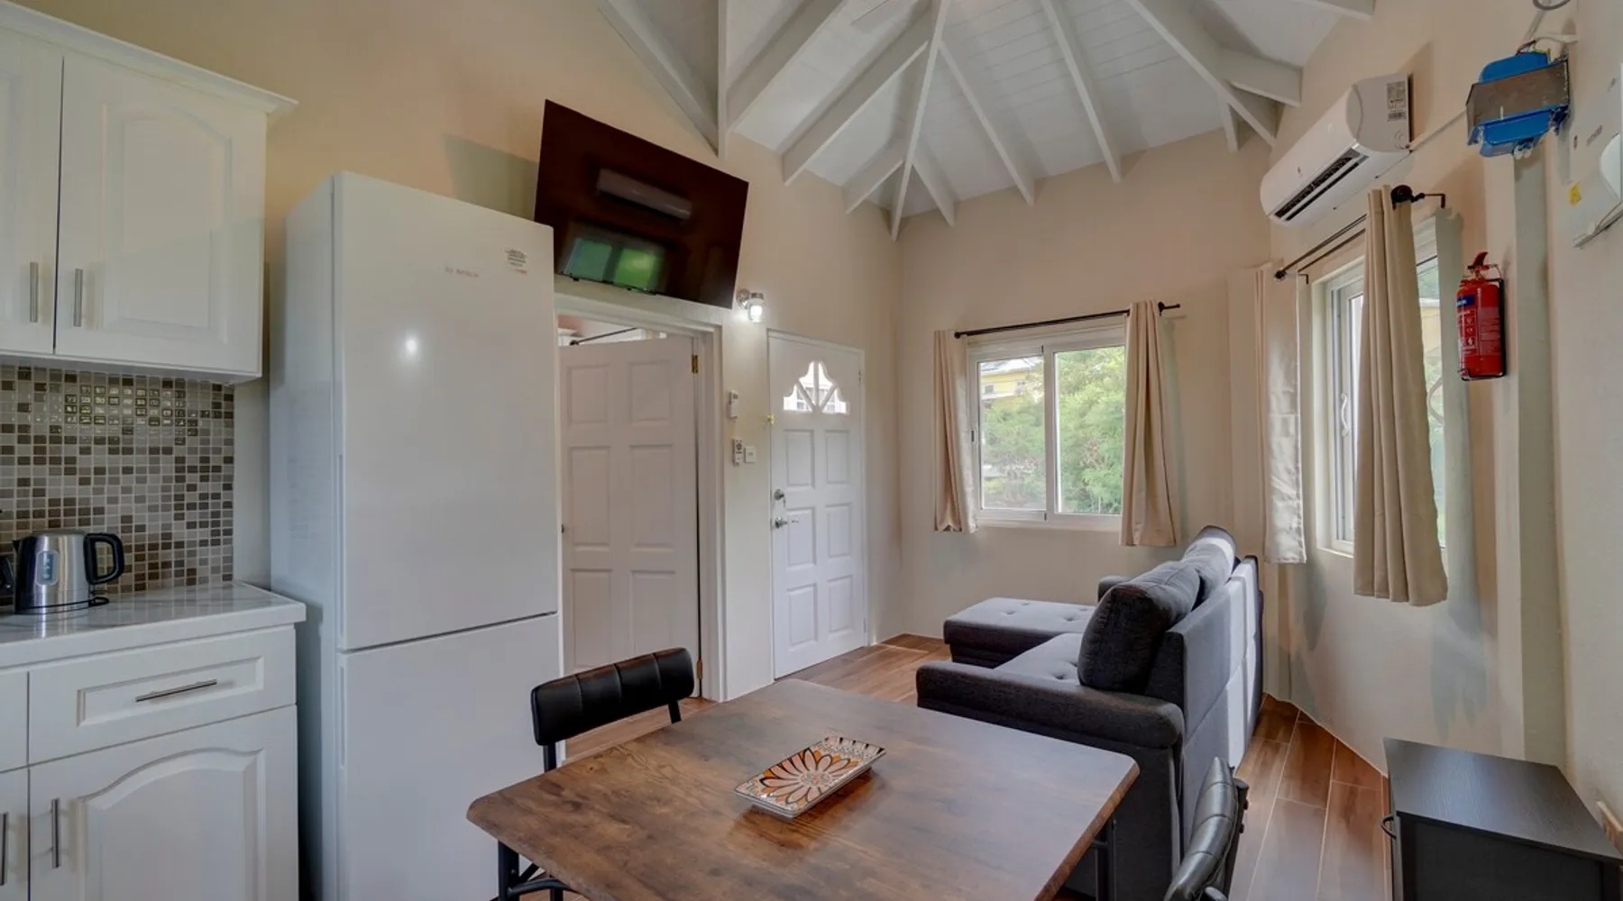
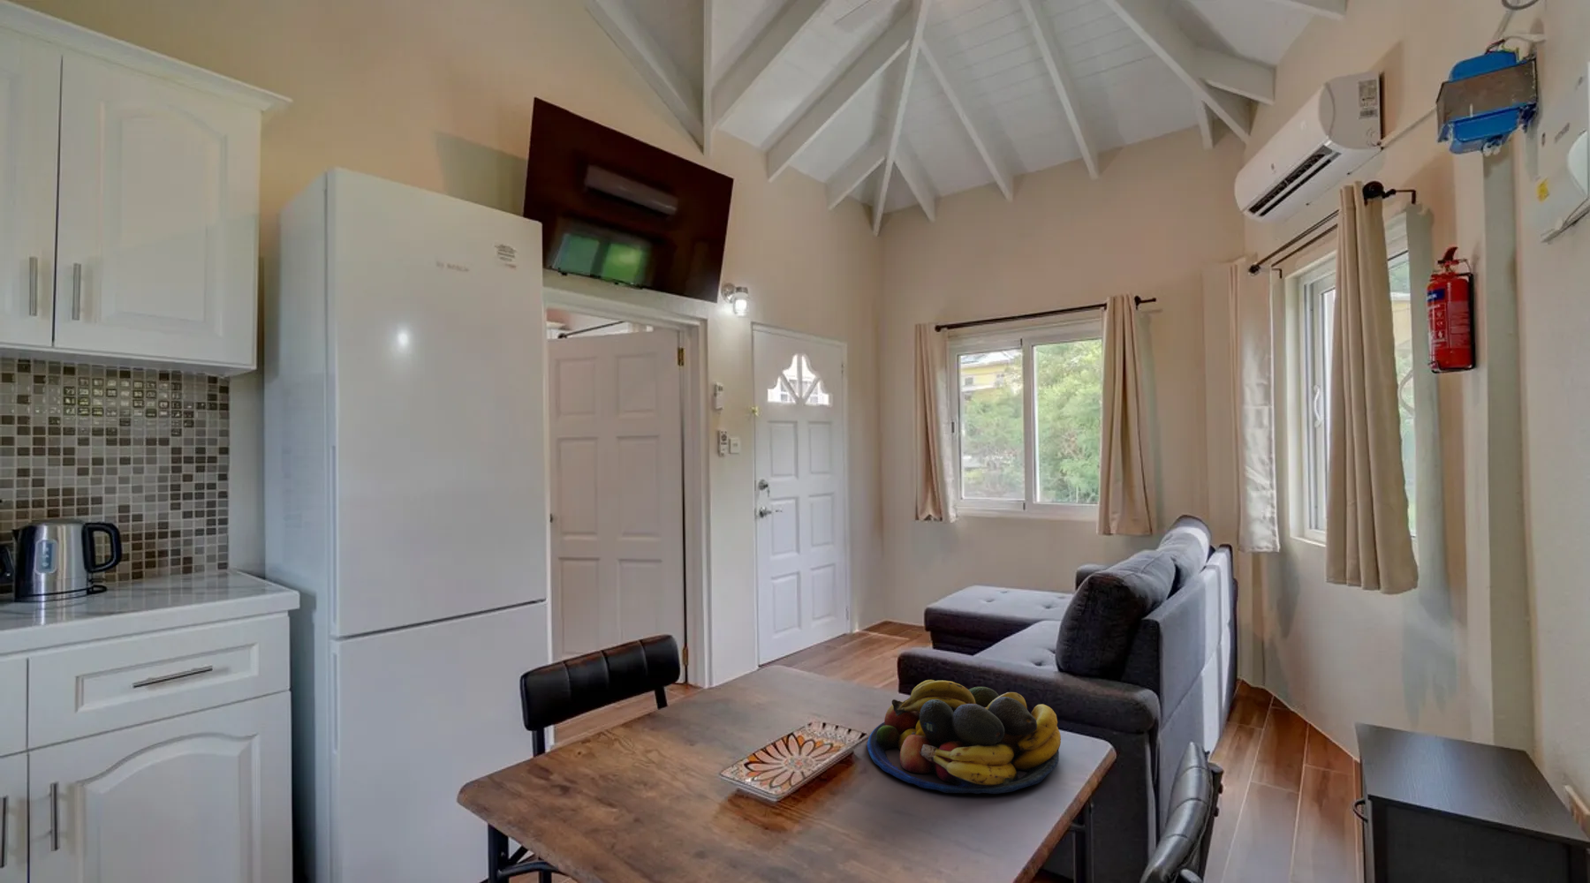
+ fruit bowl [866,679,1061,795]
